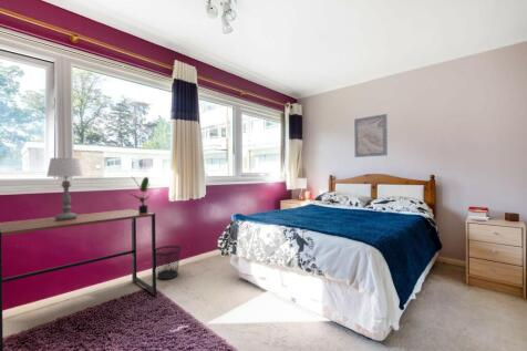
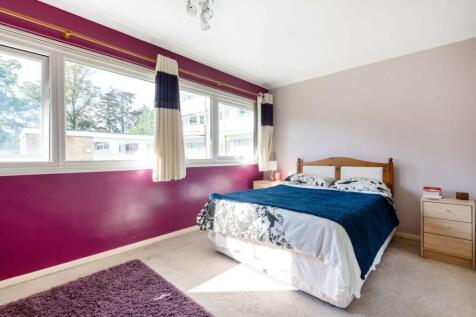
- table lamp [46,157,85,220]
- potted plant [127,176,152,214]
- wastebasket [155,245,183,280]
- desk [0,208,157,351]
- wall art [353,113,389,158]
